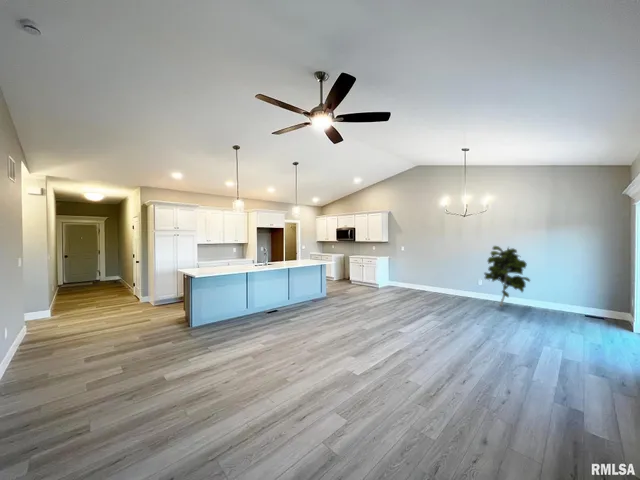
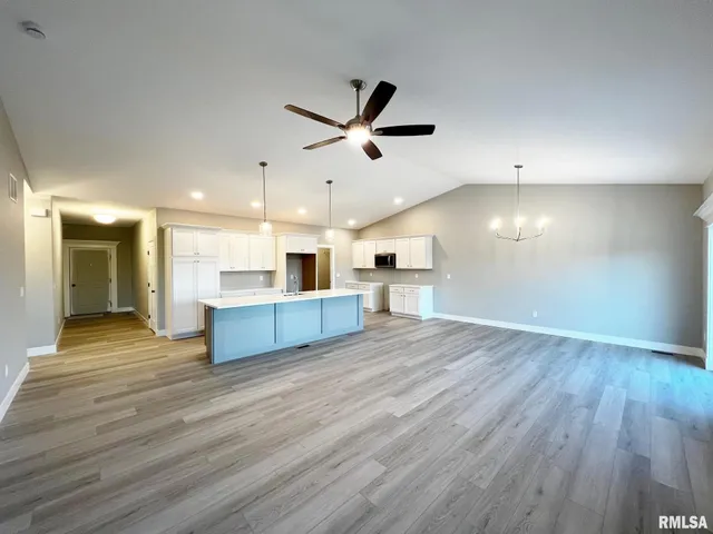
- indoor plant [483,245,531,307]
